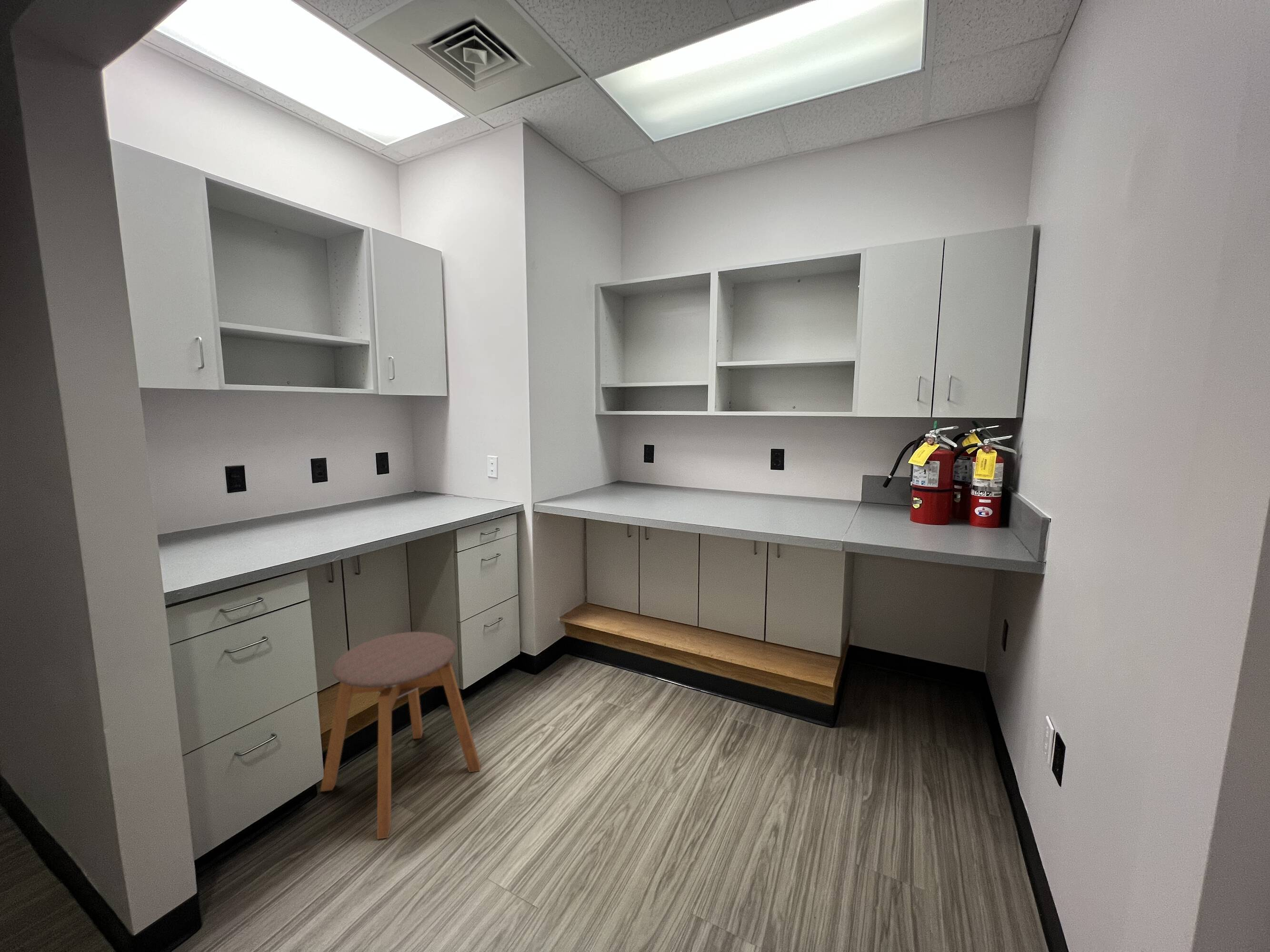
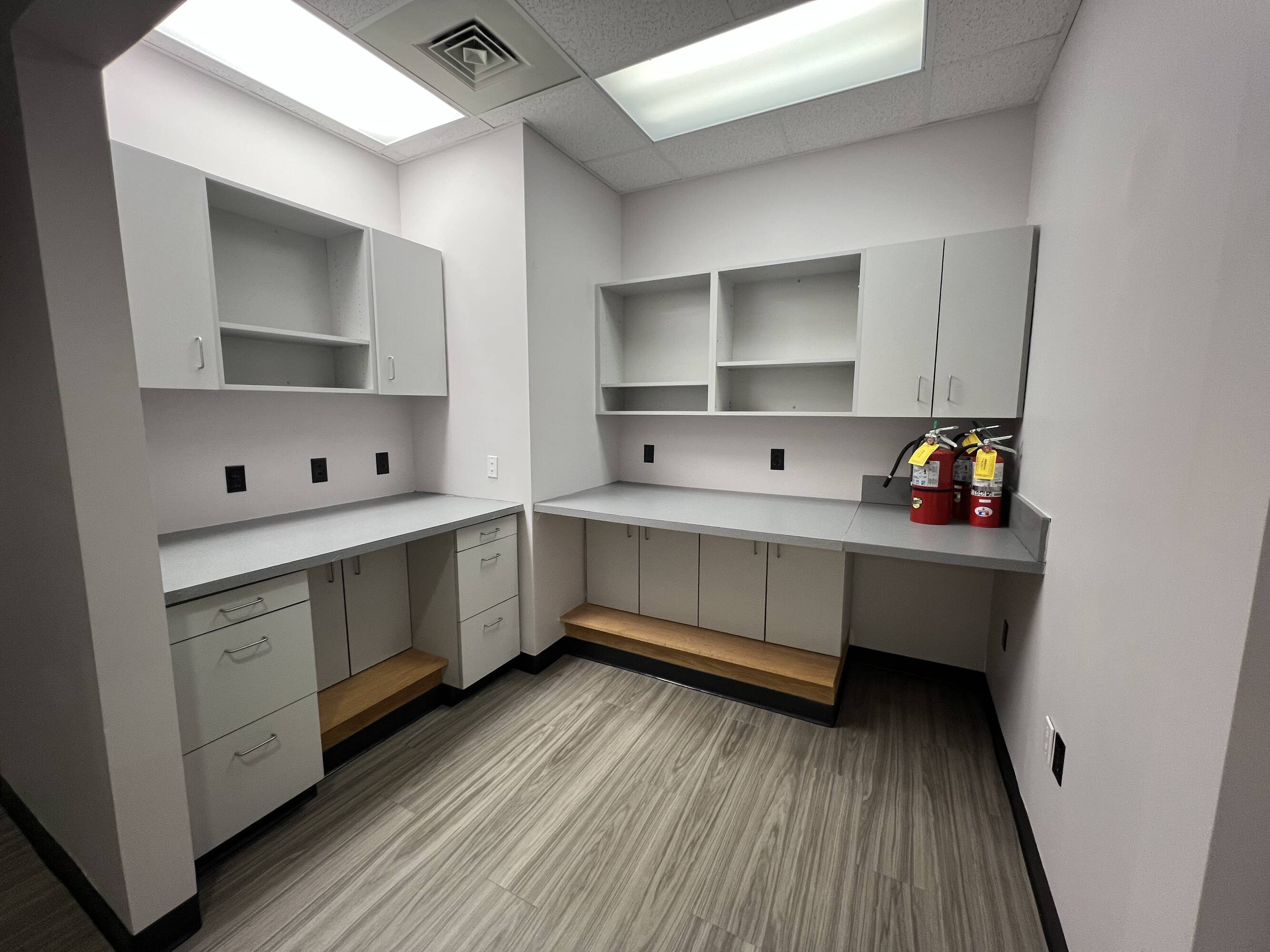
- stool [320,631,481,840]
